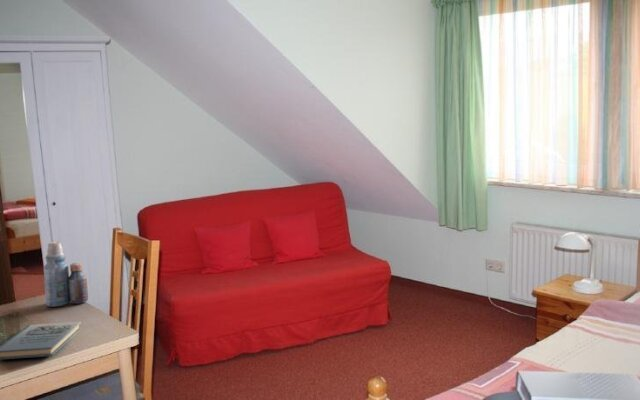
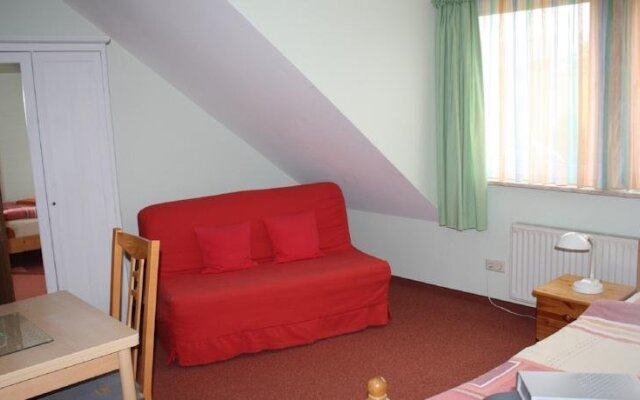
- bottle [43,240,89,308]
- book [0,320,82,360]
